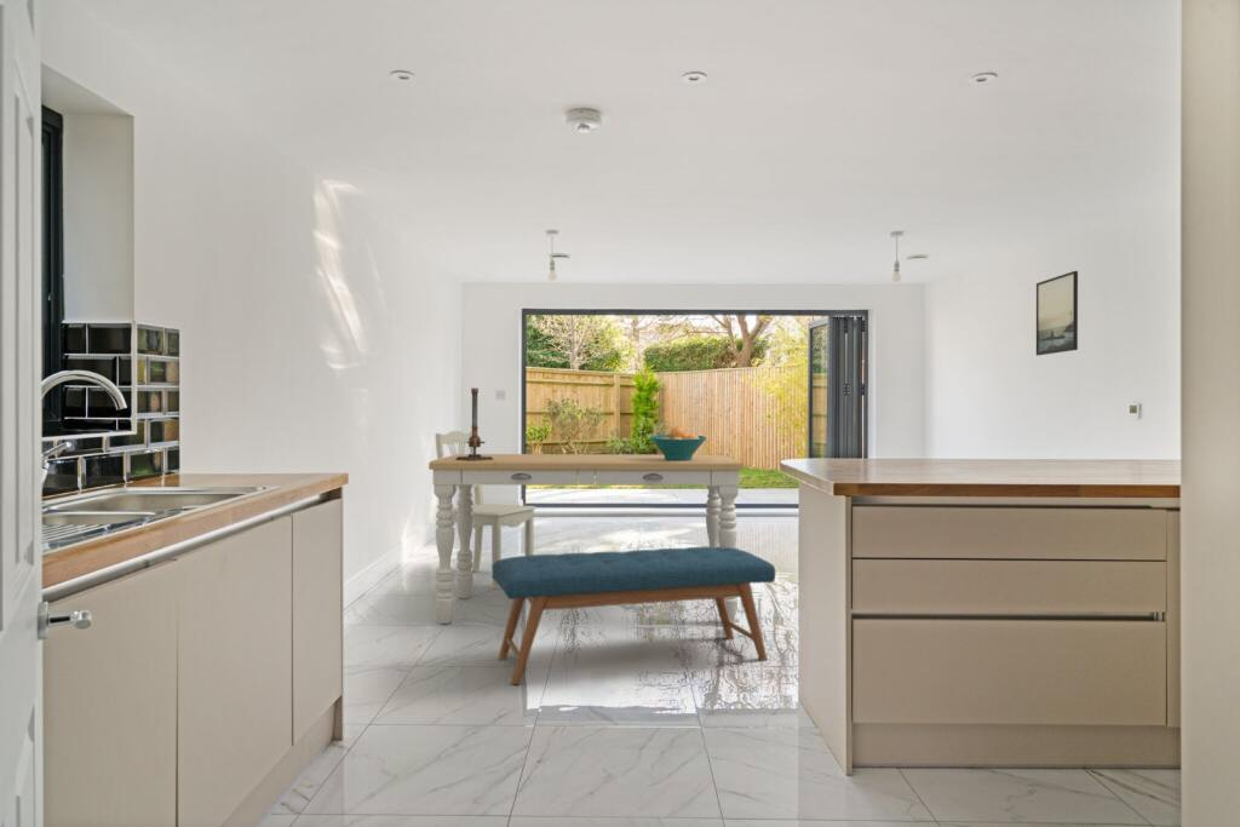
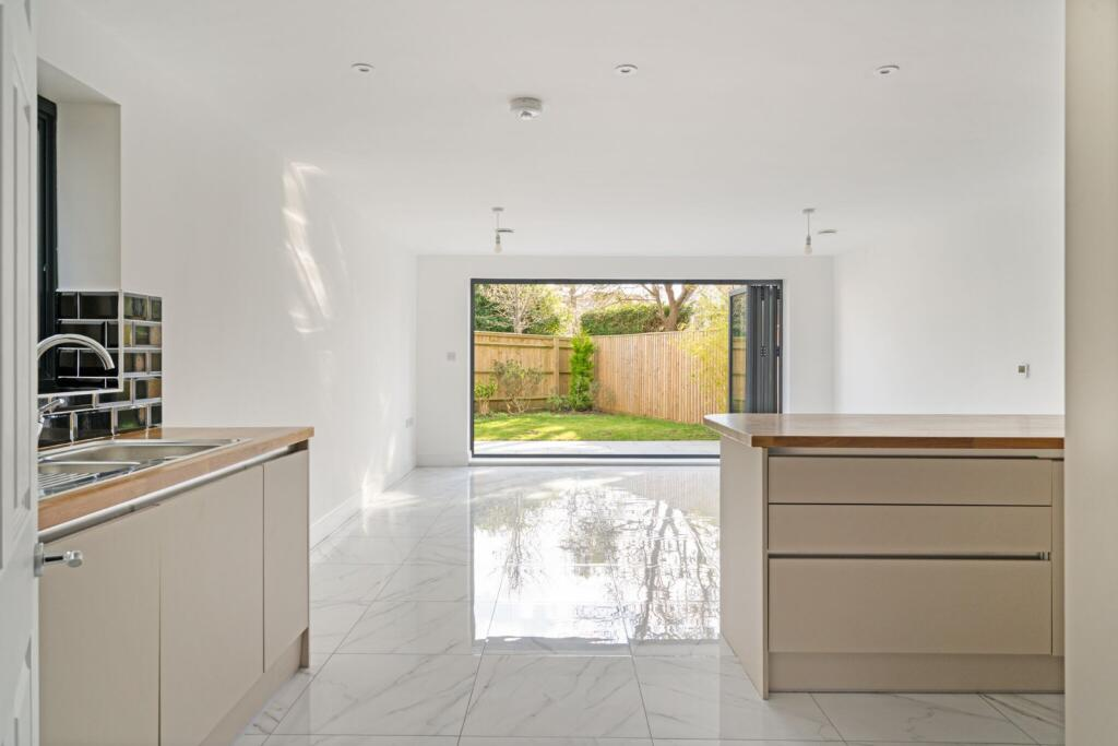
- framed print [1035,270,1079,357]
- fruit bowl [649,425,708,460]
- bench [490,546,776,685]
- candlestick [455,387,494,461]
- dining chair [435,430,538,591]
- dining table [427,453,745,625]
